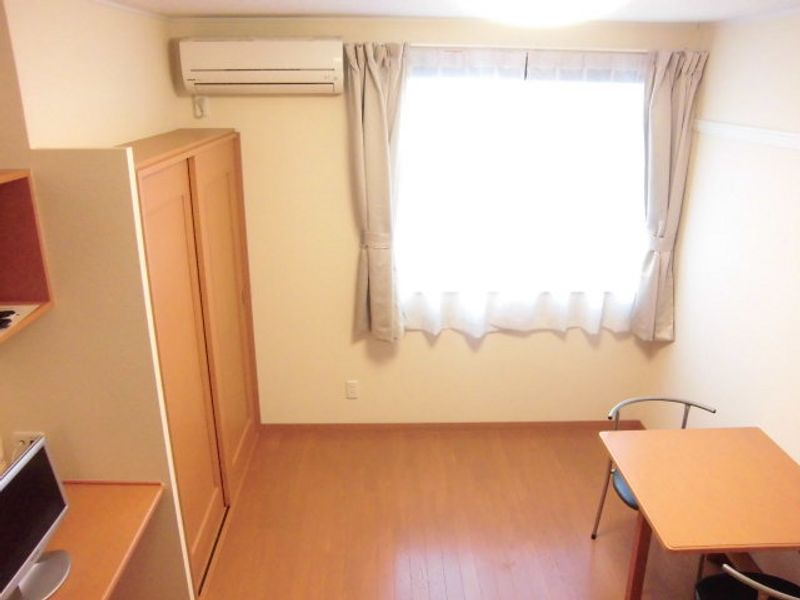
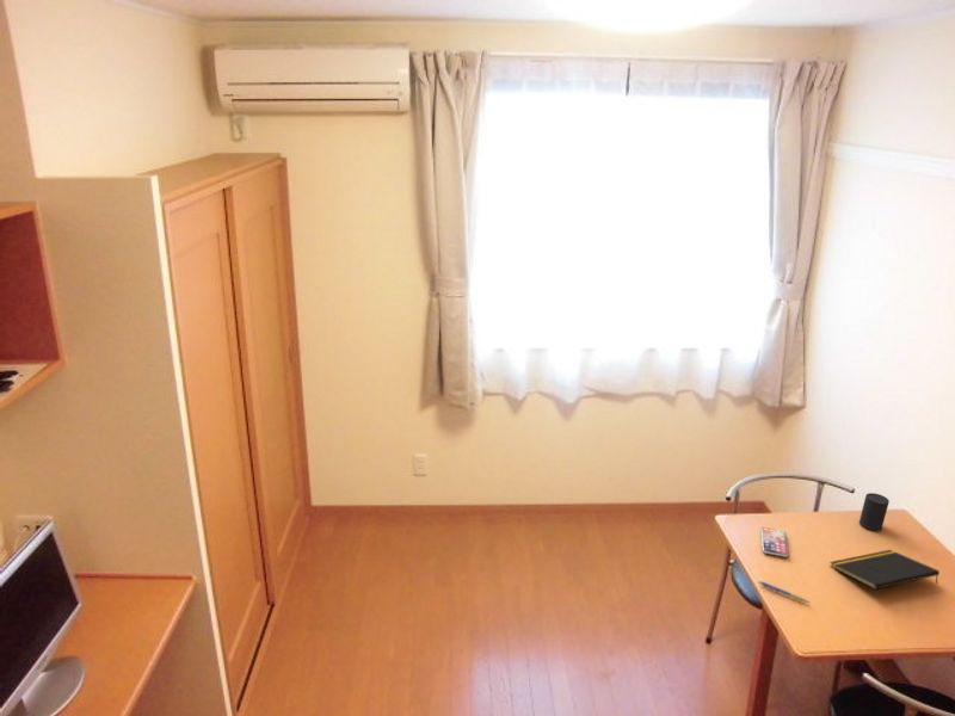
+ notepad [828,549,941,591]
+ cup [858,492,891,532]
+ pen [758,580,811,604]
+ smartphone [760,526,789,558]
